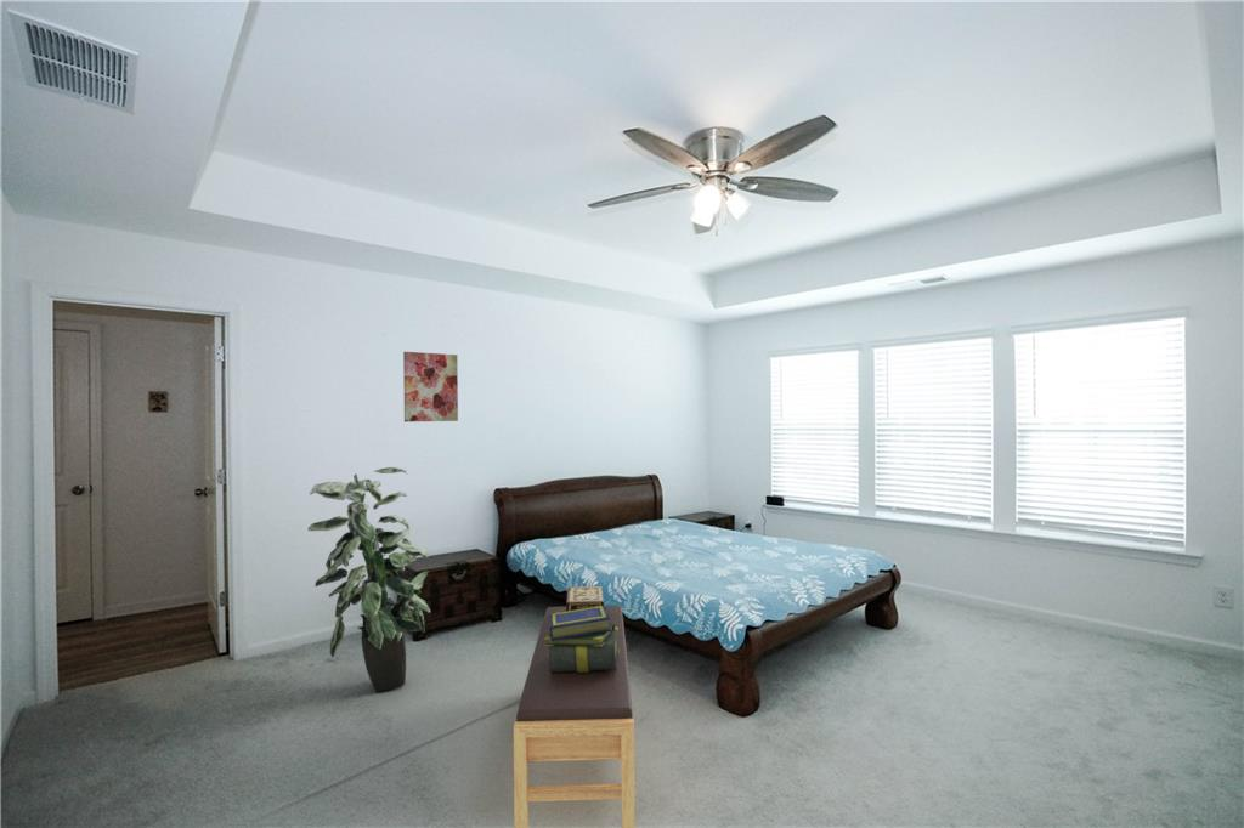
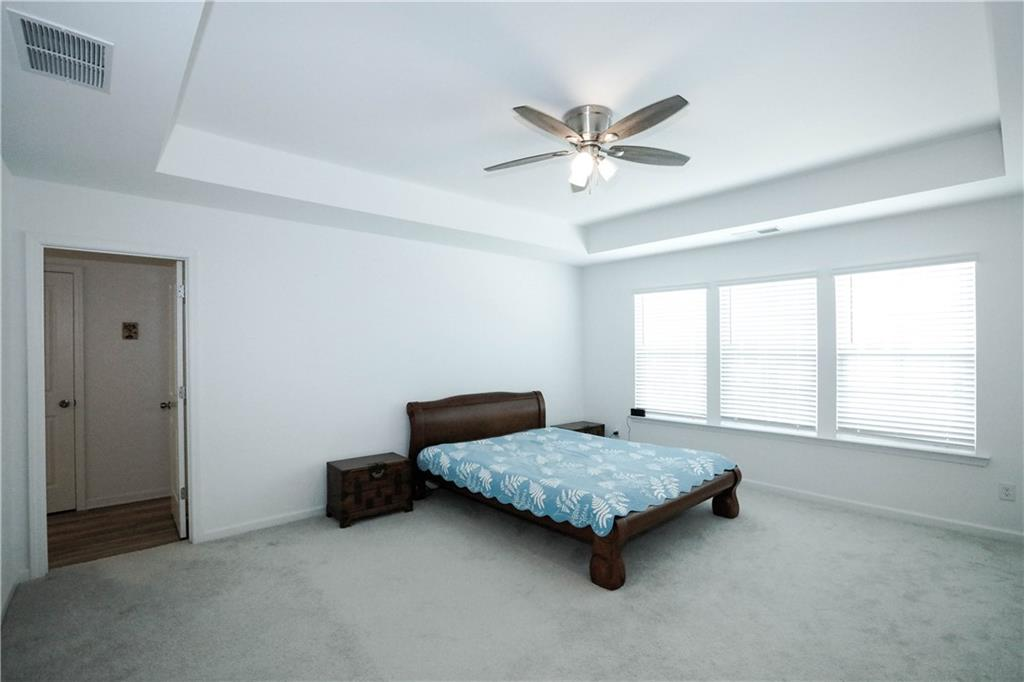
- indoor plant [307,466,431,693]
- stack of books [544,605,620,673]
- wall art [402,351,459,422]
- bench [513,605,637,828]
- decorative box [565,585,605,612]
